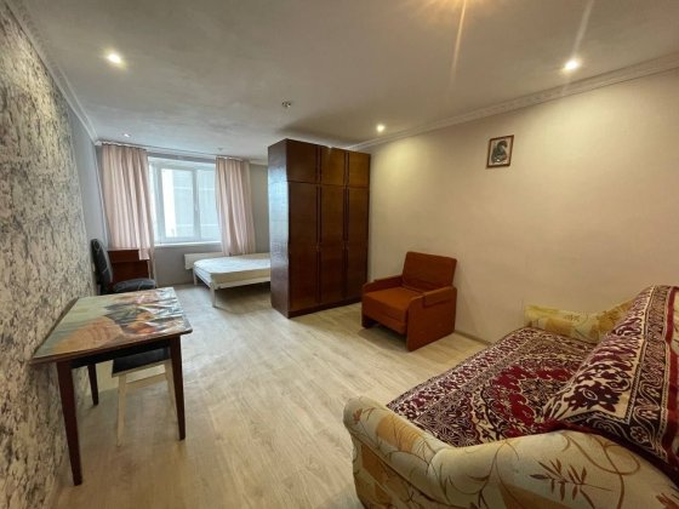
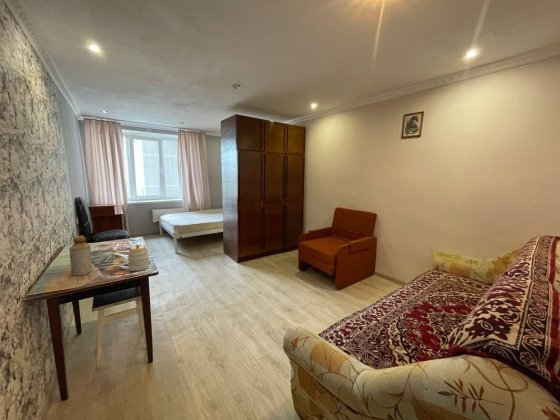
+ bottle [68,235,93,276]
+ jar [126,243,151,272]
